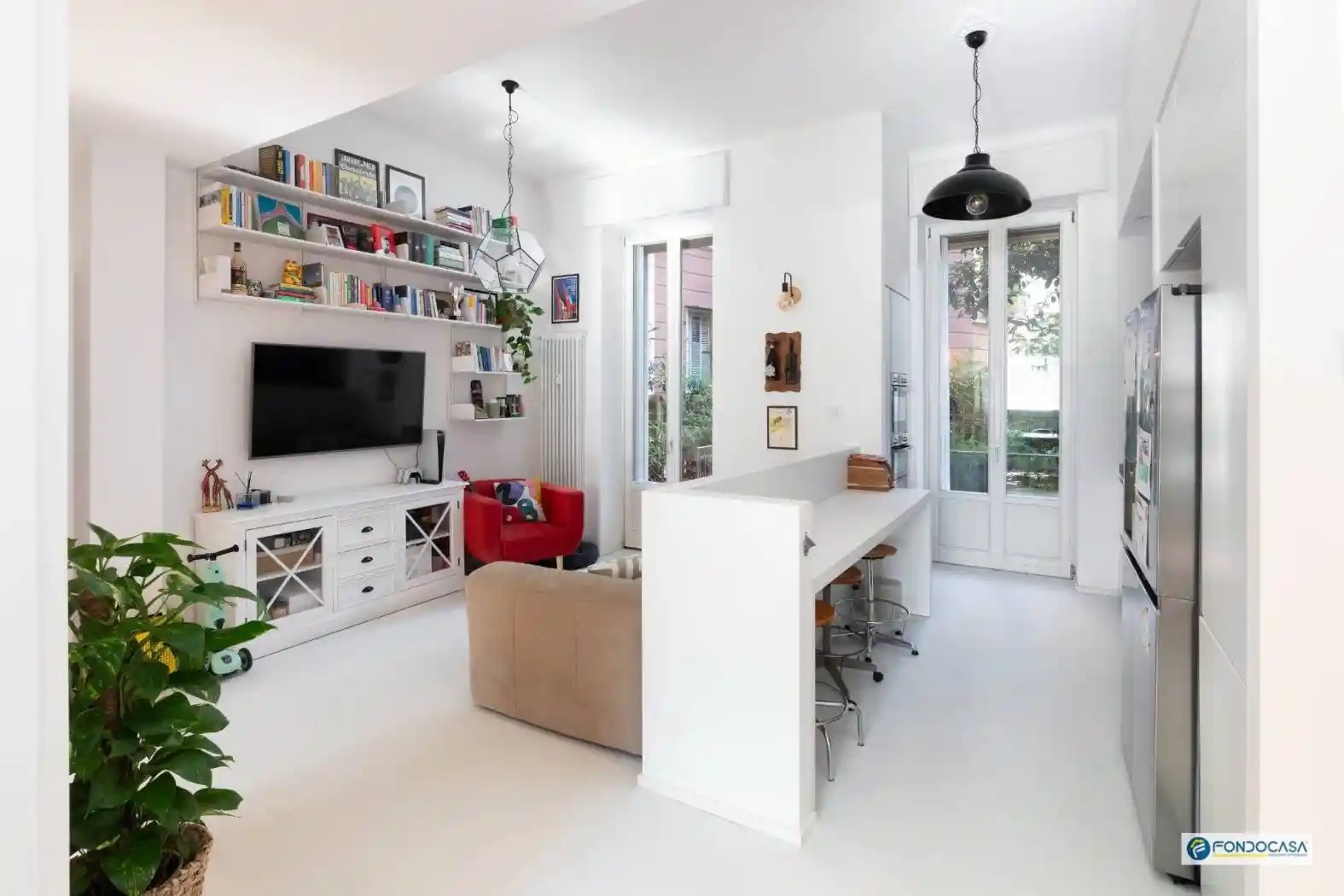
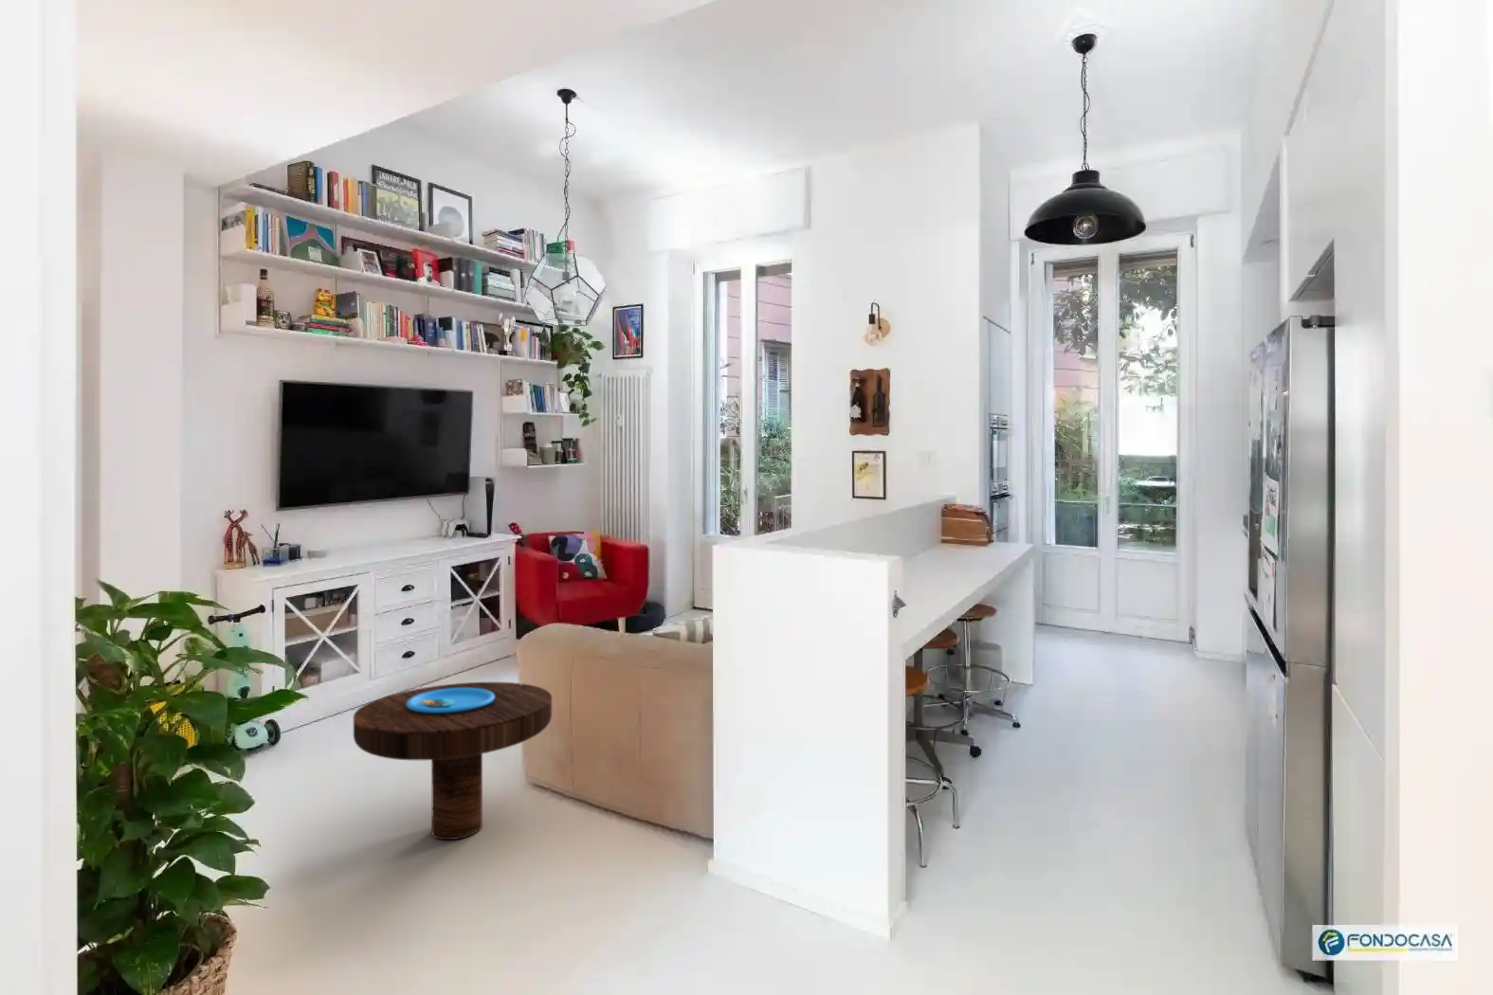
+ side table [352,682,552,841]
